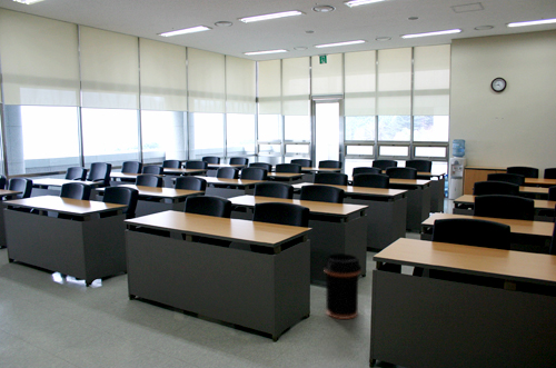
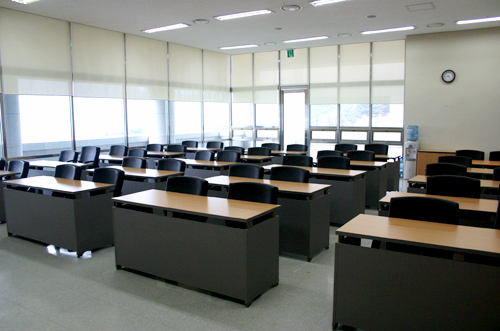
- trash can [322,252,363,320]
